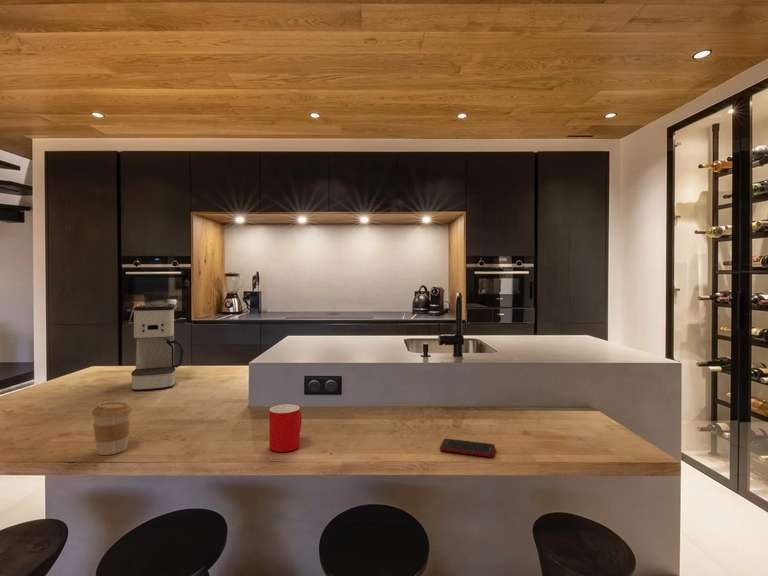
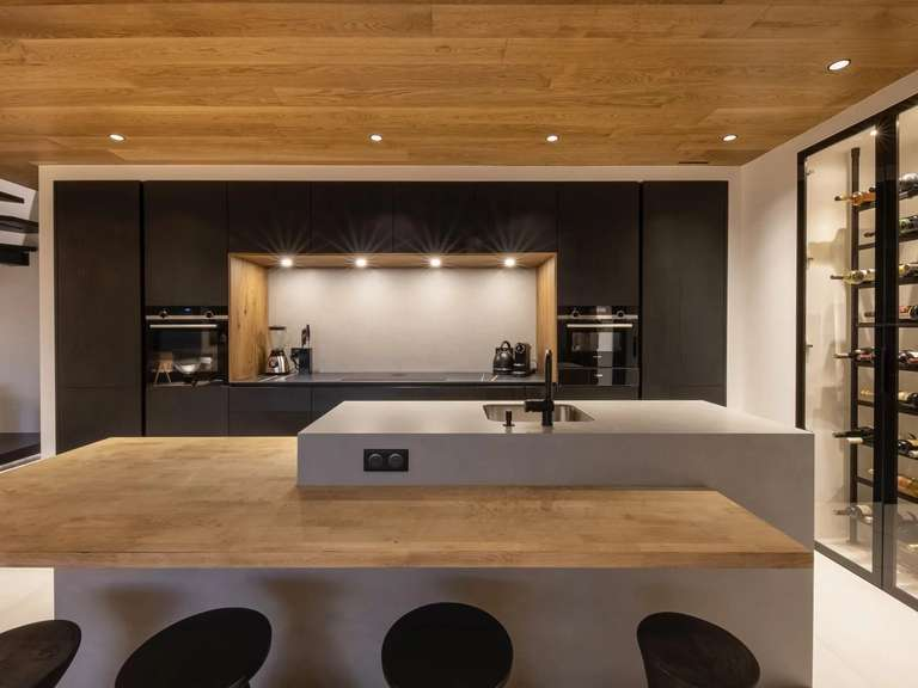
- cell phone [439,438,496,458]
- cup [268,404,302,453]
- coffee cup [91,401,133,456]
- coffee maker [130,304,185,392]
